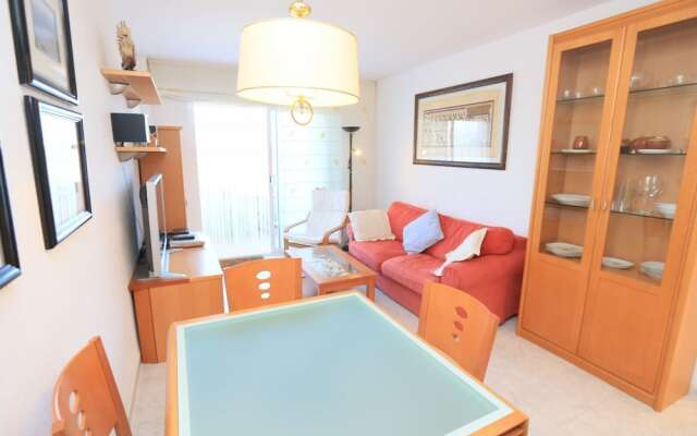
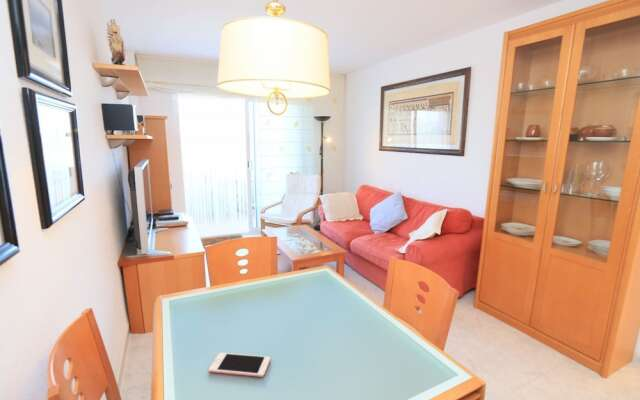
+ cell phone [208,352,271,378]
